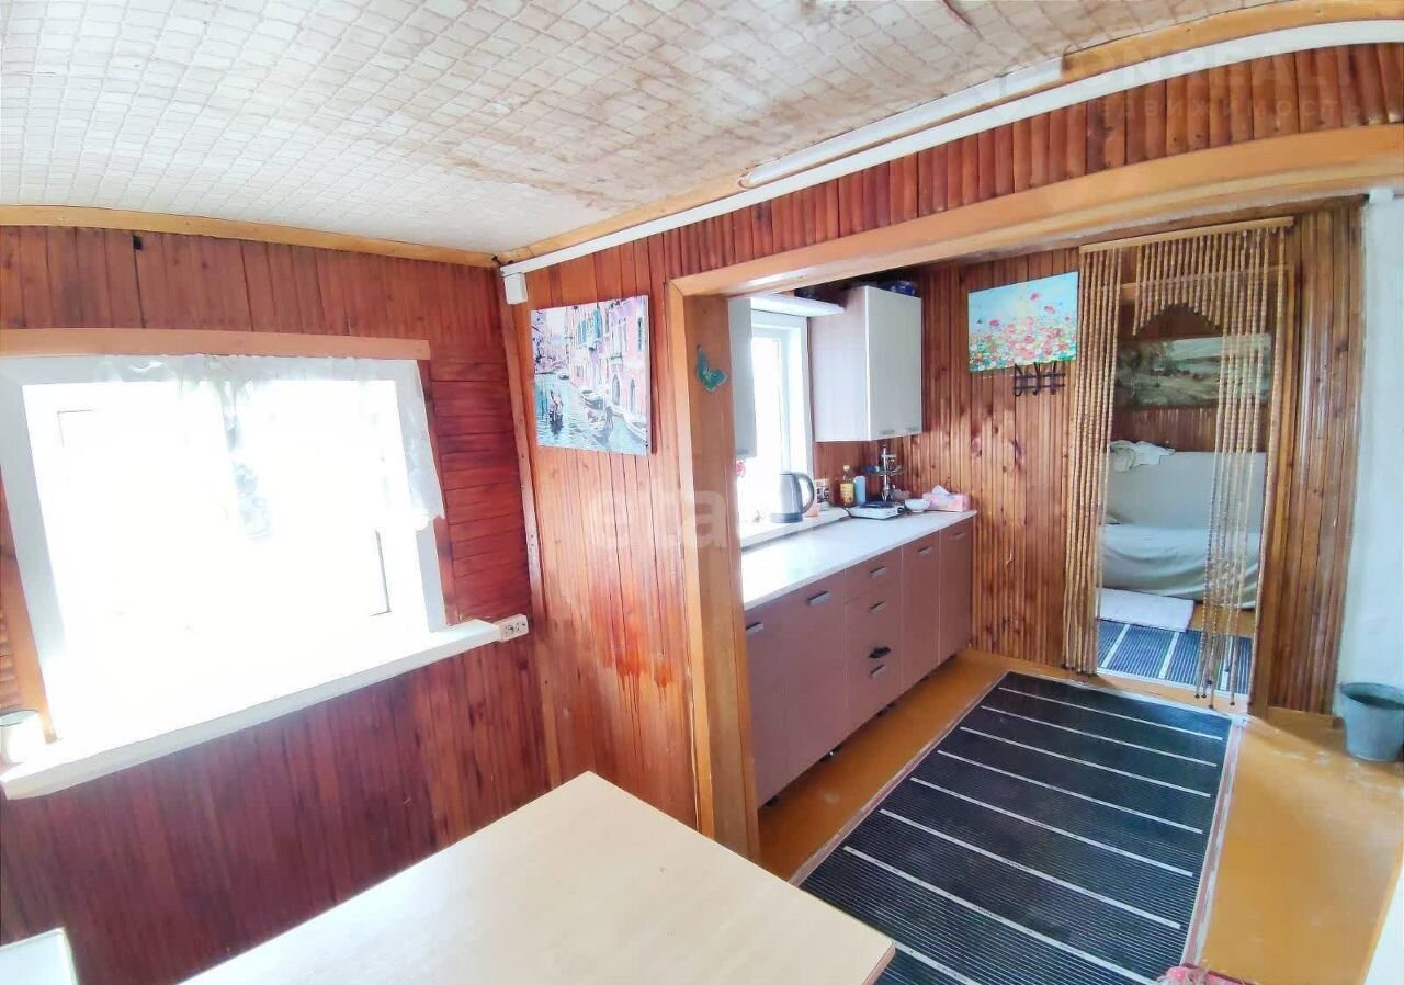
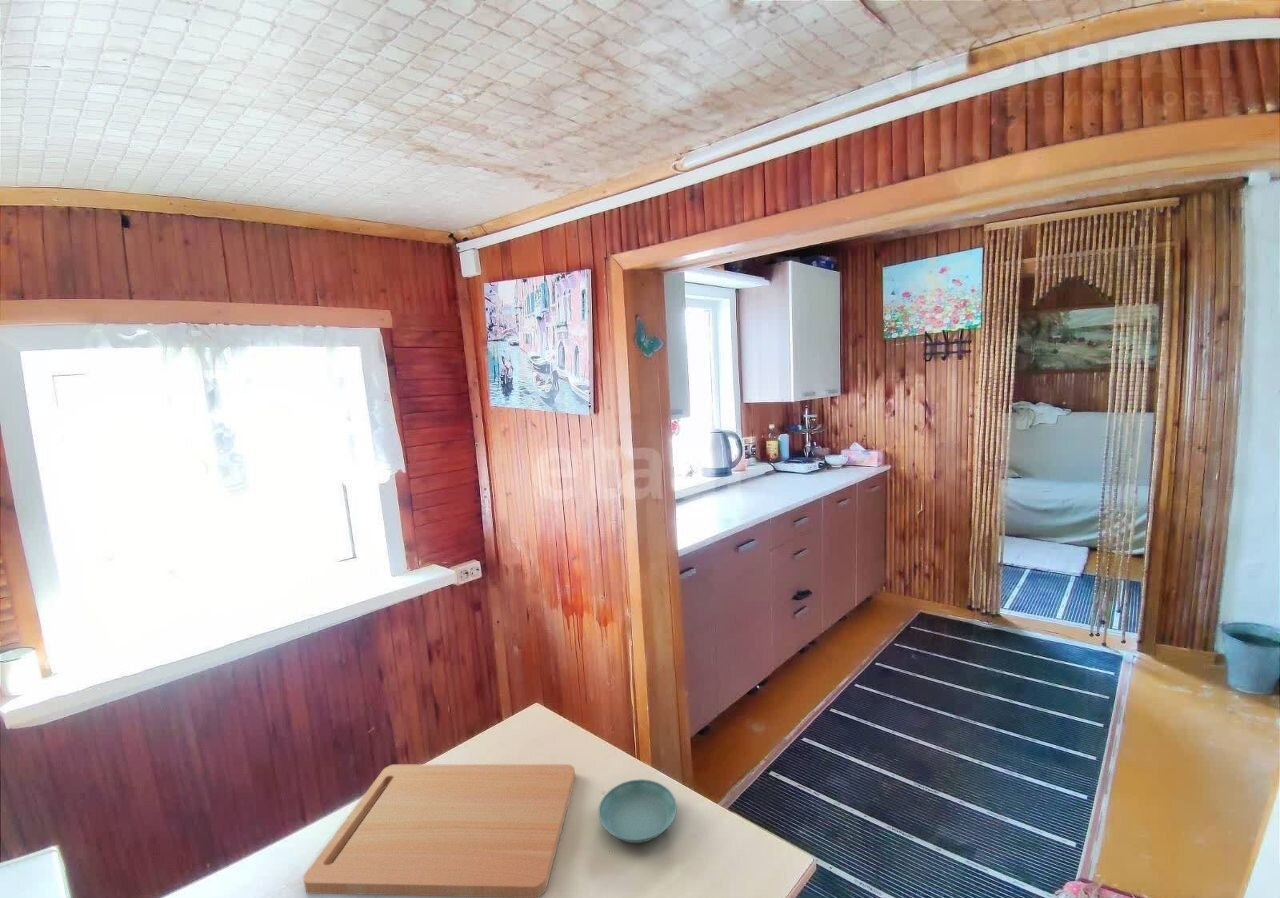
+ cutting board [302,763,576,898]
+ saucer [598,778,678,844]
